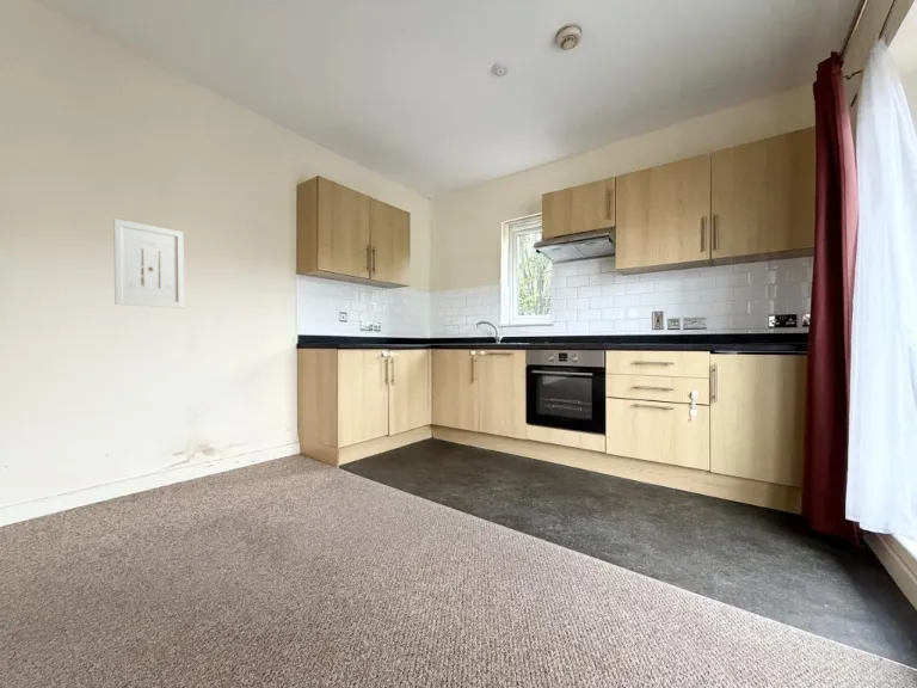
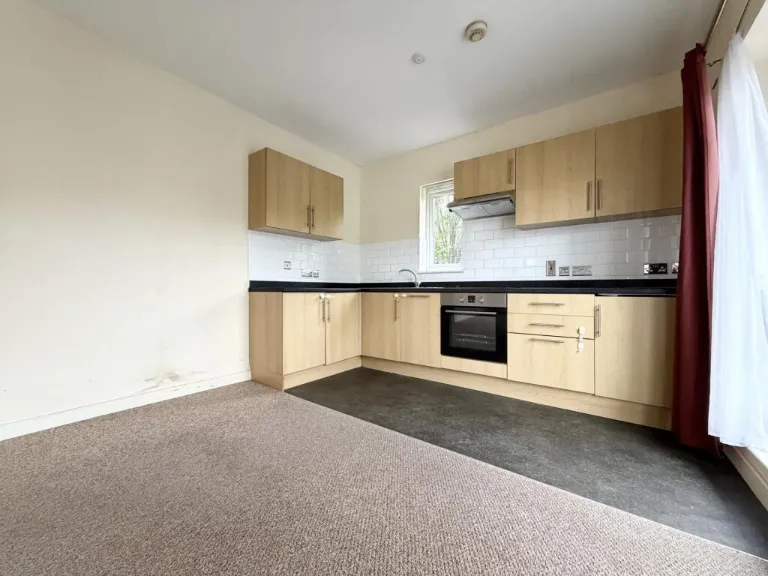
- wall art [112,217,185,309]
